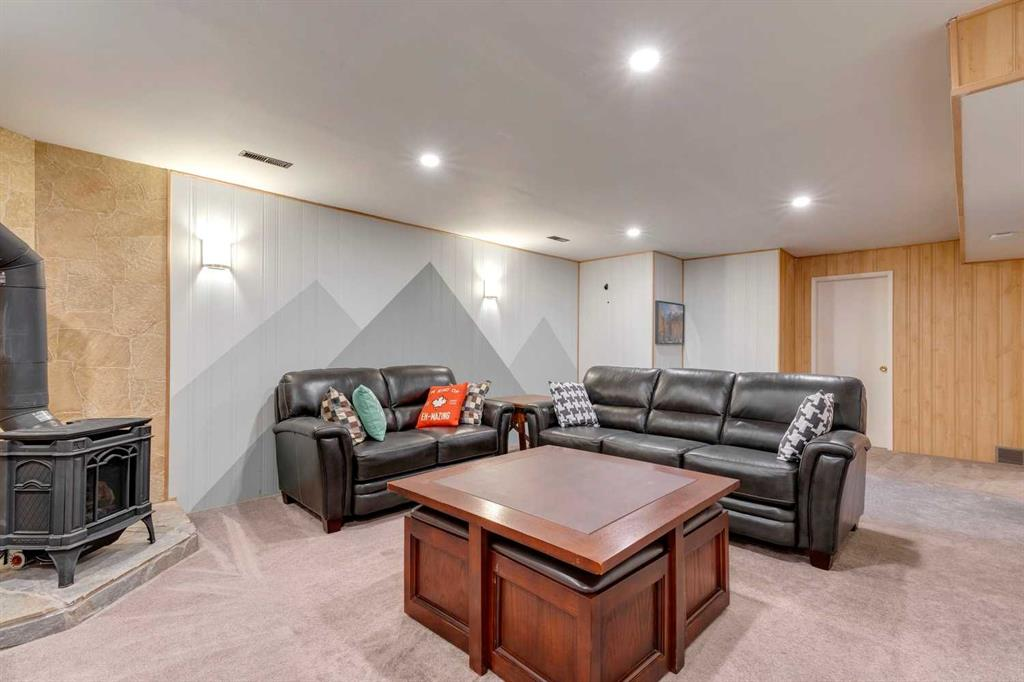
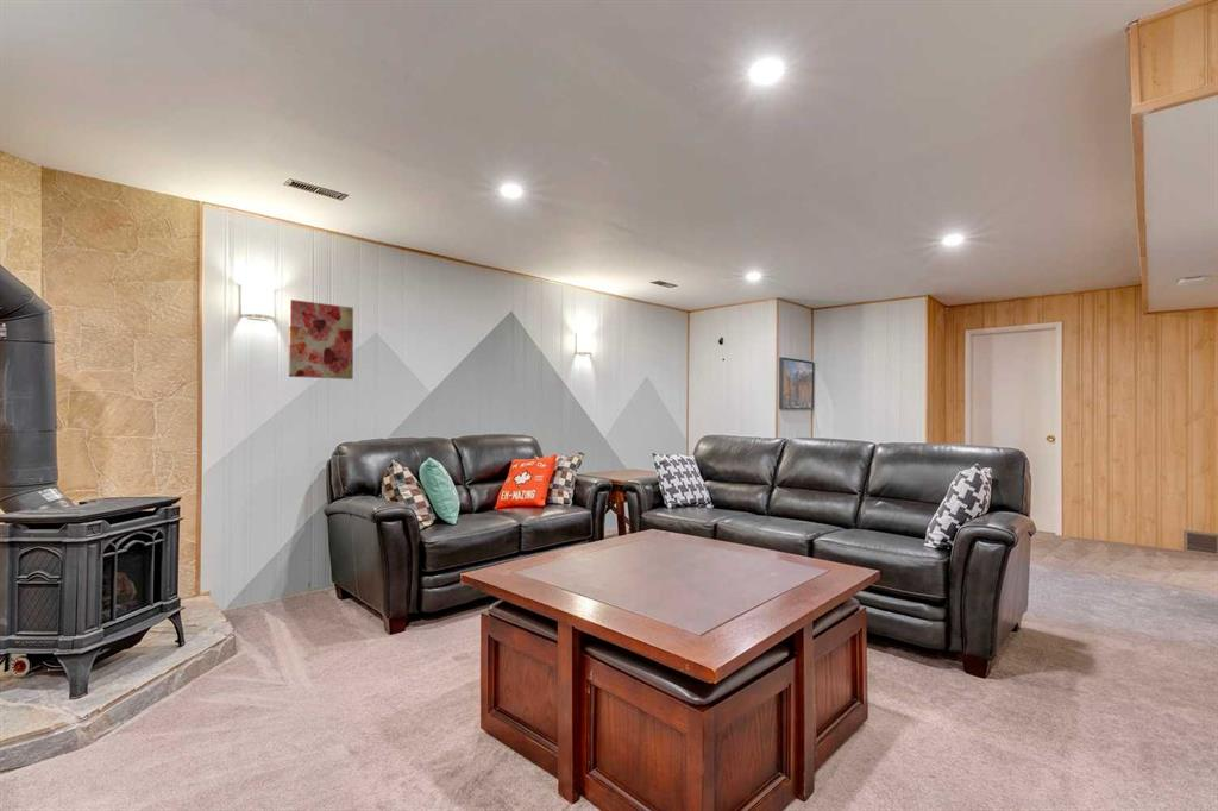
+ wall art [288,298,354,381]
